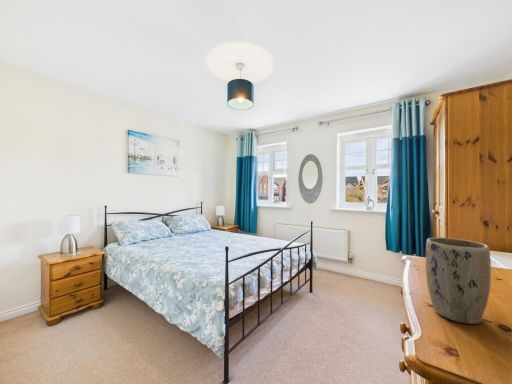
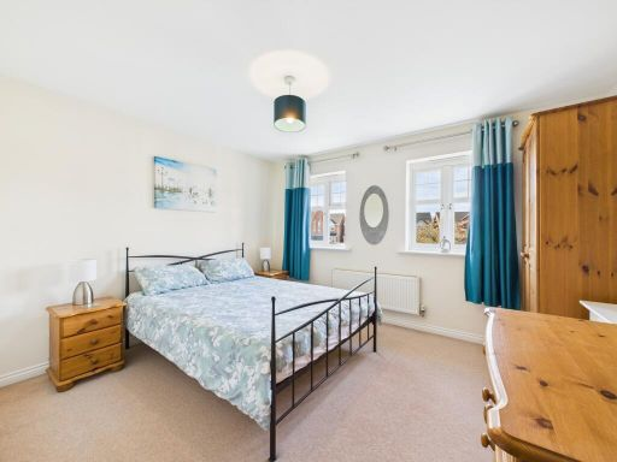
- plant pot [425,237,492,325]
